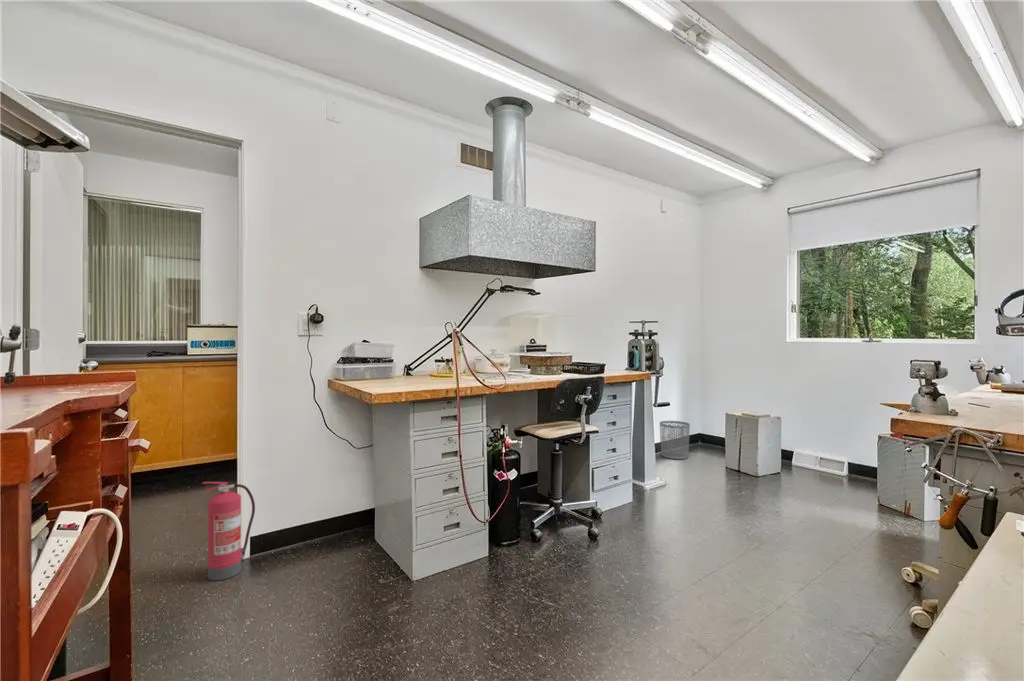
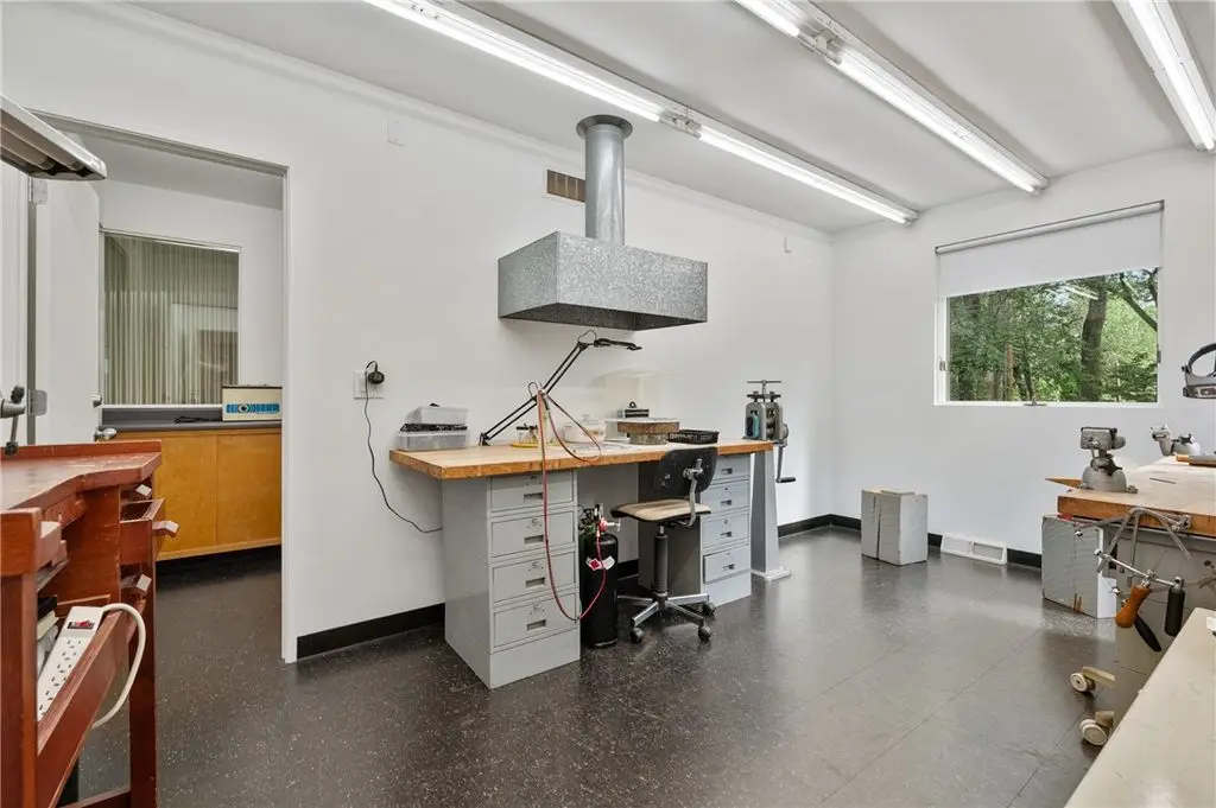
- waste bin [659,420,691,460]
- fire extinguisher [201,481,256,582]
